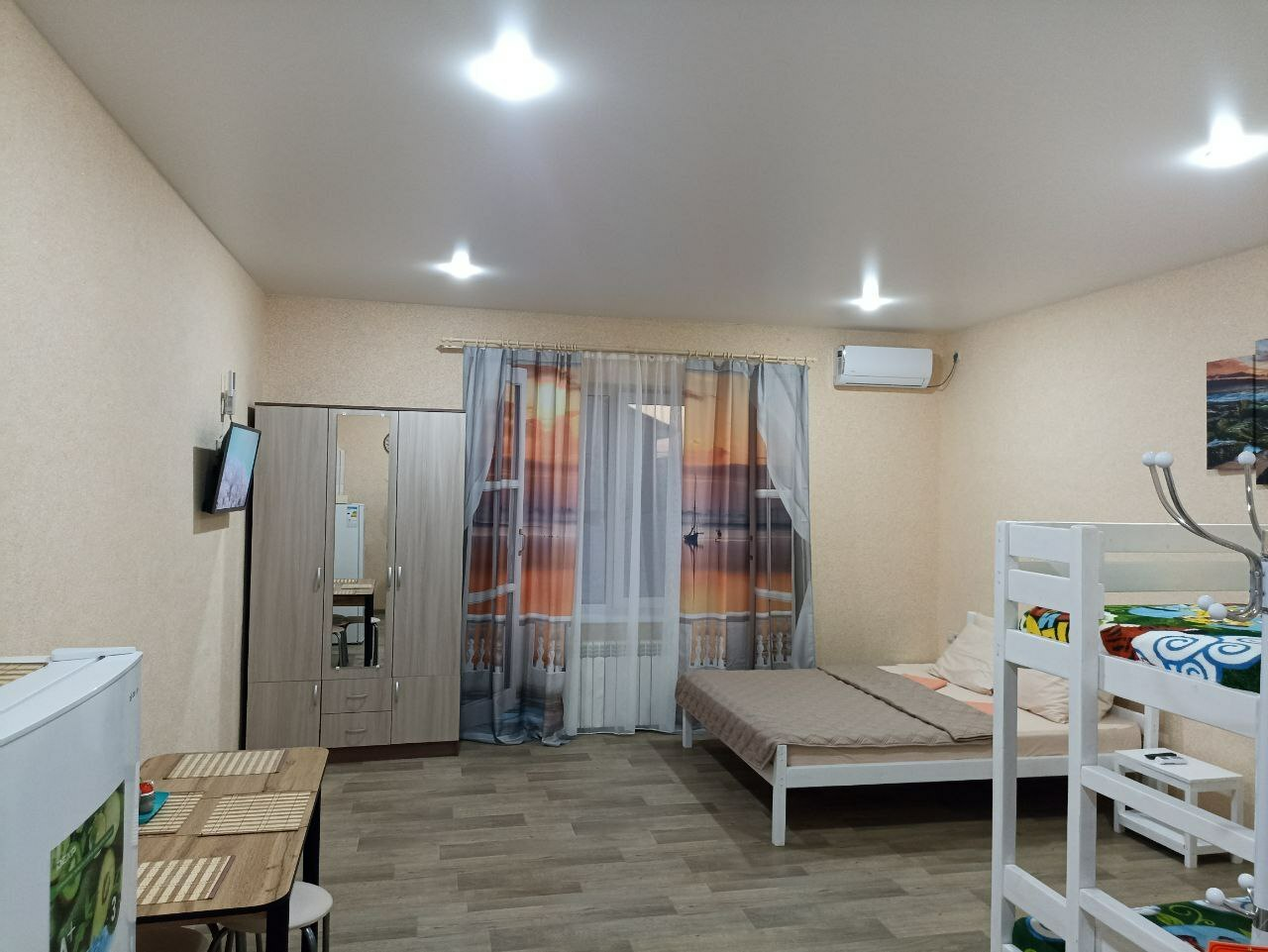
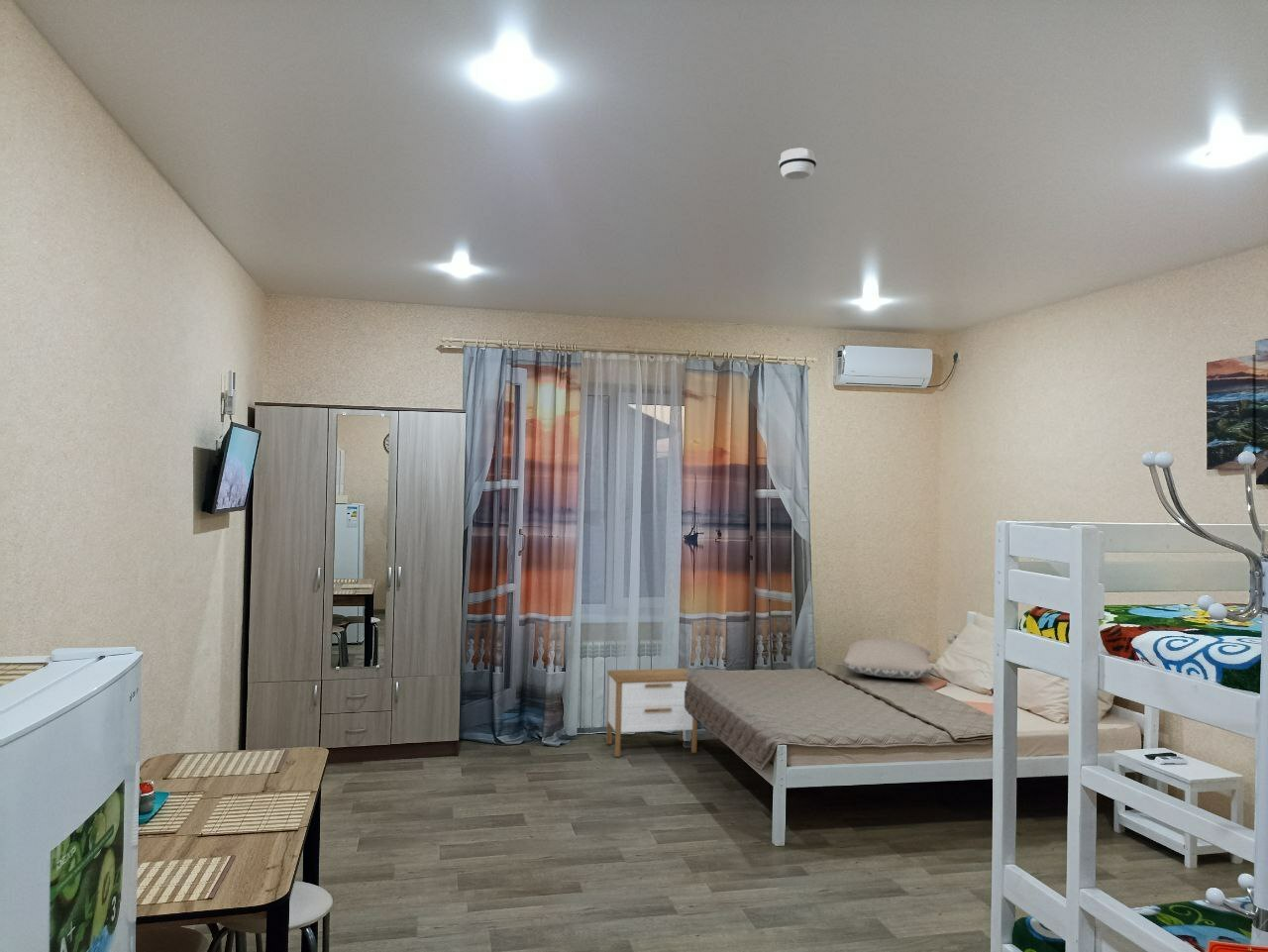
+ pillow [843,638,934,680]
+ nightstand [605,668,698,758]
+ smoke detector [778,148,817,181]
